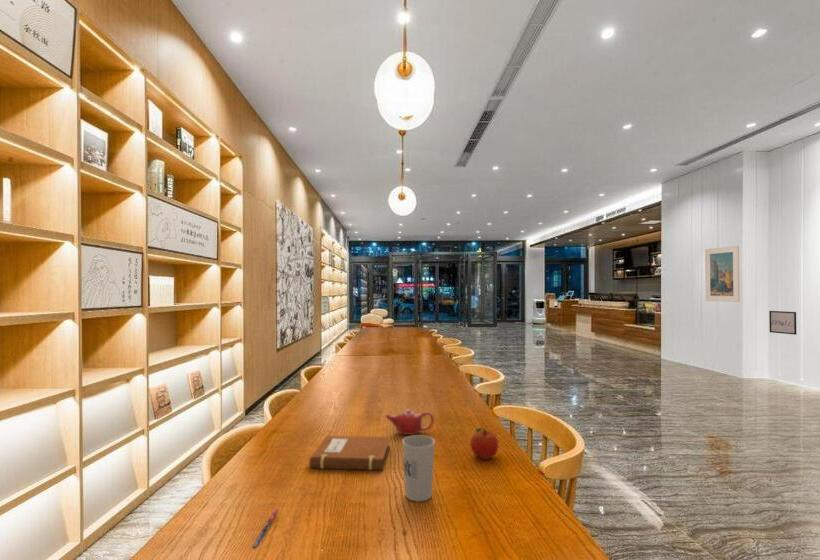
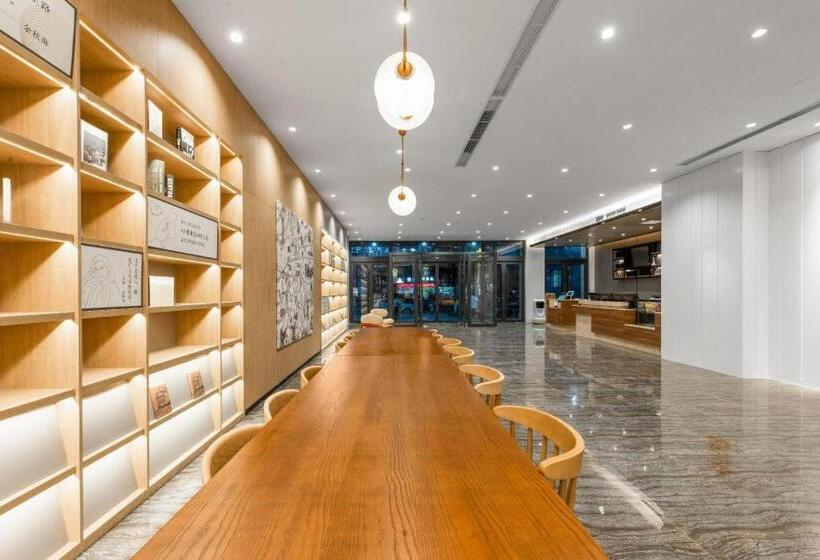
- notebook [309,435,391,471]
- fruit [469,427,499,460]
- cup [401,434,436,503]
- teapot [384,408,435,436]
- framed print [704,245,741,303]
- pen [252,508,280,548]
- wall art [768,310,797,336]
